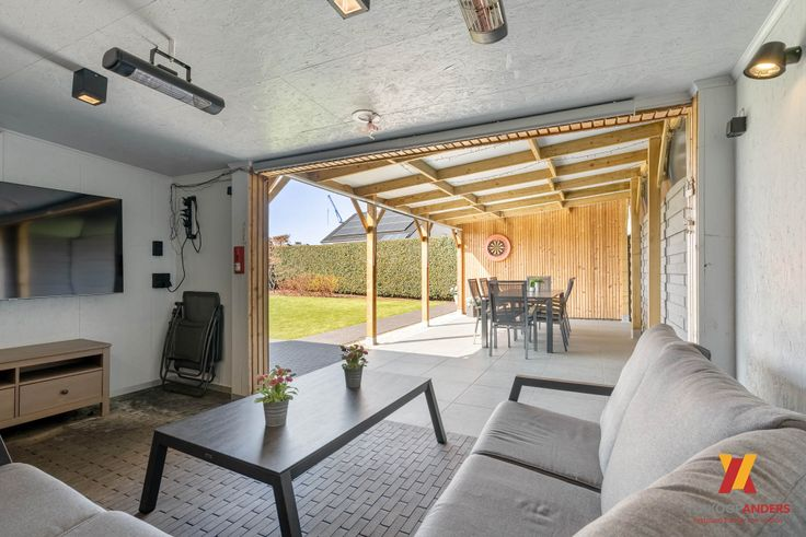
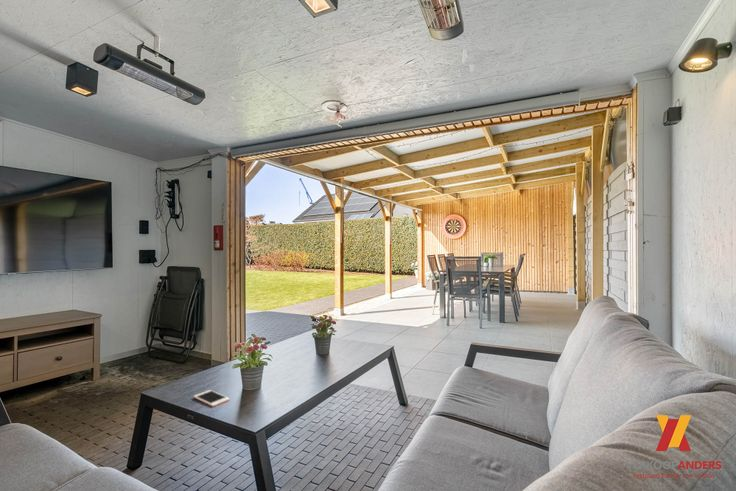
+ cell phone [193,389,231,408]
